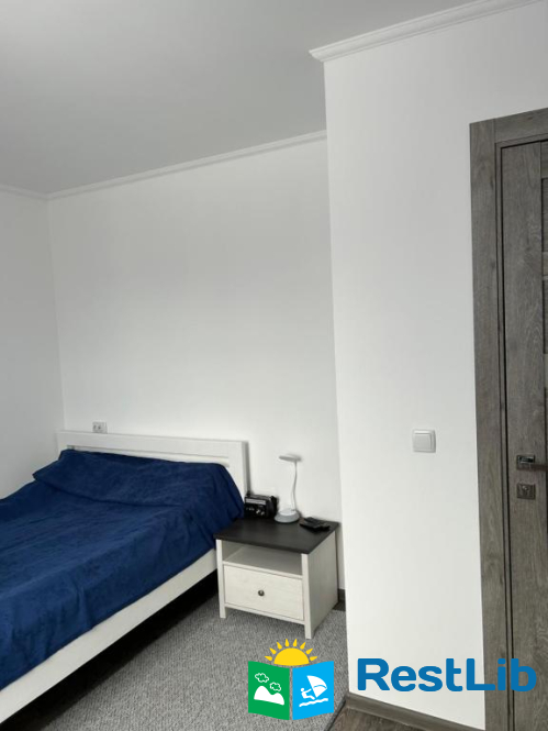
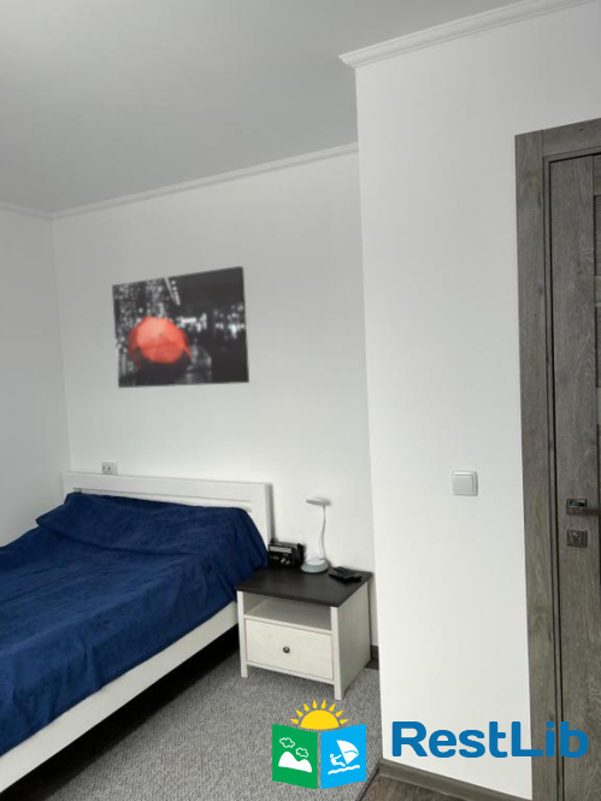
+ wall art [111,265,251,389]
